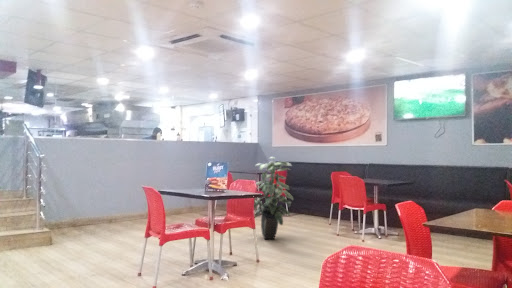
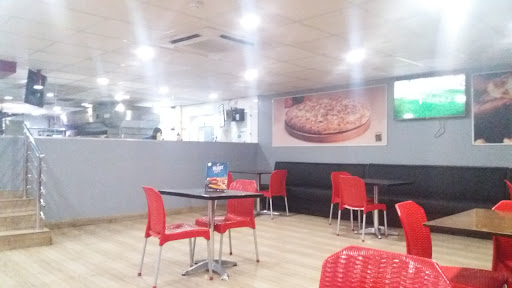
- indoor plant [253,156,294,240]
